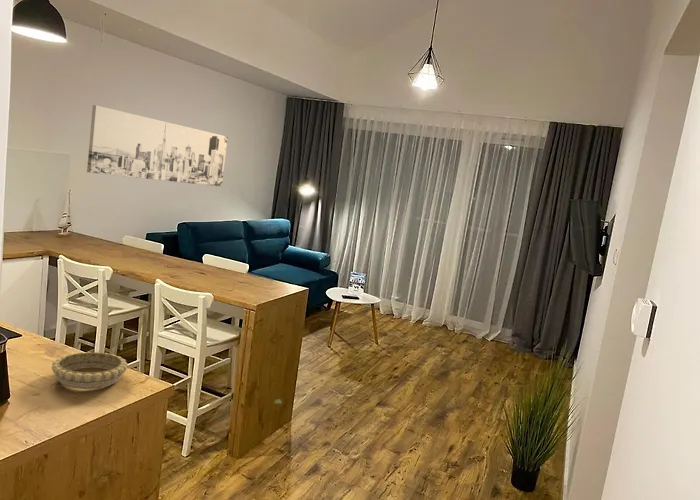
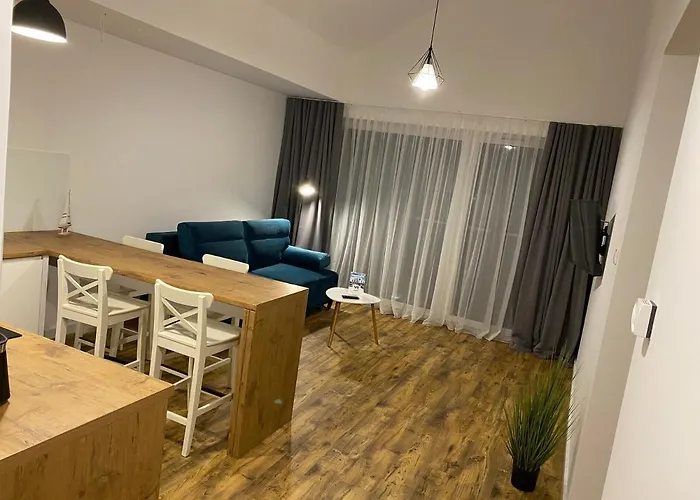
- decorative bowl [51,351,129,390]
- wall art [86,104,229,188]
